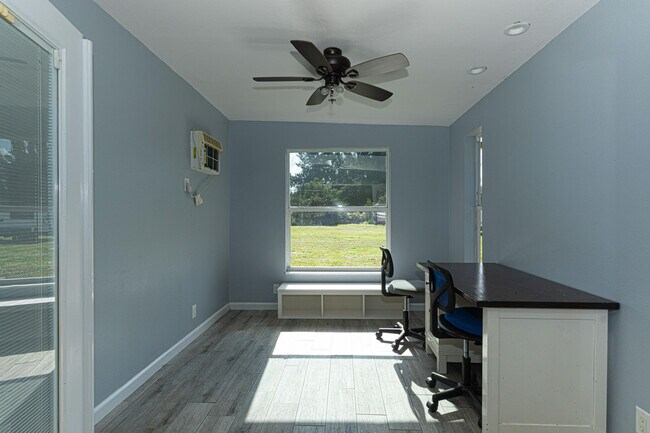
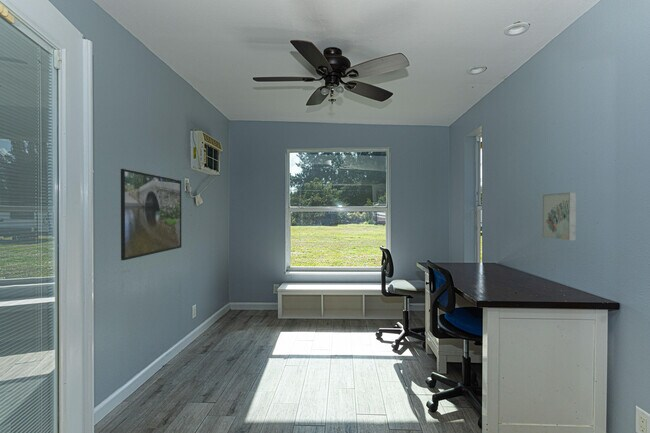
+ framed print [120,168,182,261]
+ wall art [541,191,577,242]
